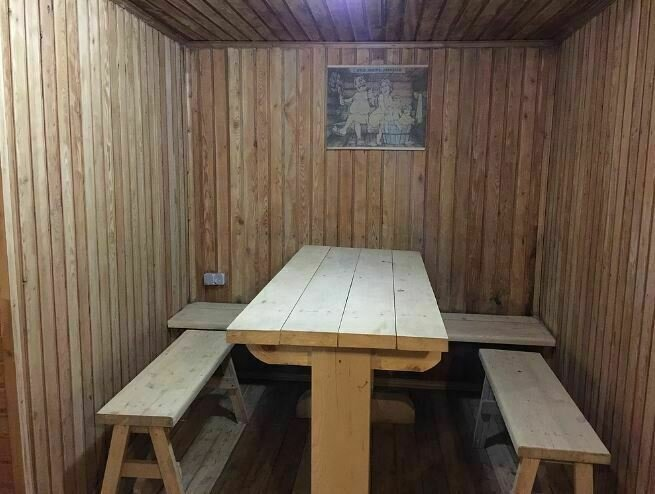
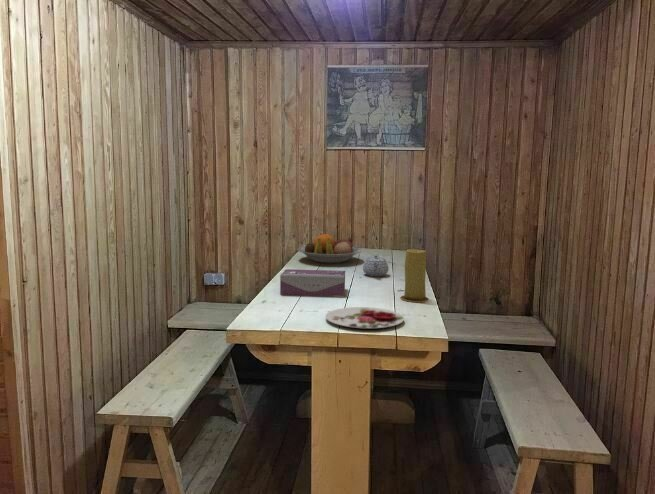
+ candle [399,248,430,303]
+ teapot [362,254,390,277]
+ fruit bowl [297,233,363,264]
+ plate [325,306,405,329]
+ tissue box [279,268,346,298]
